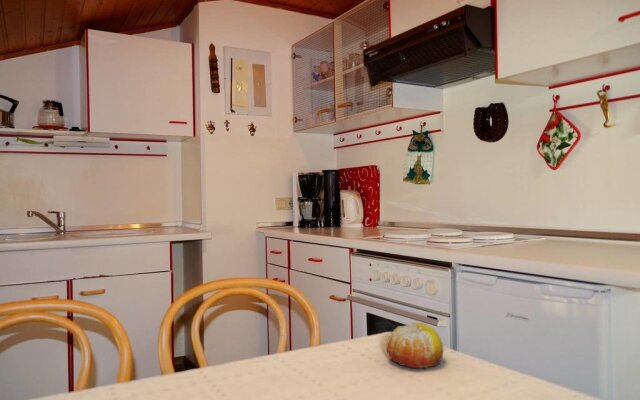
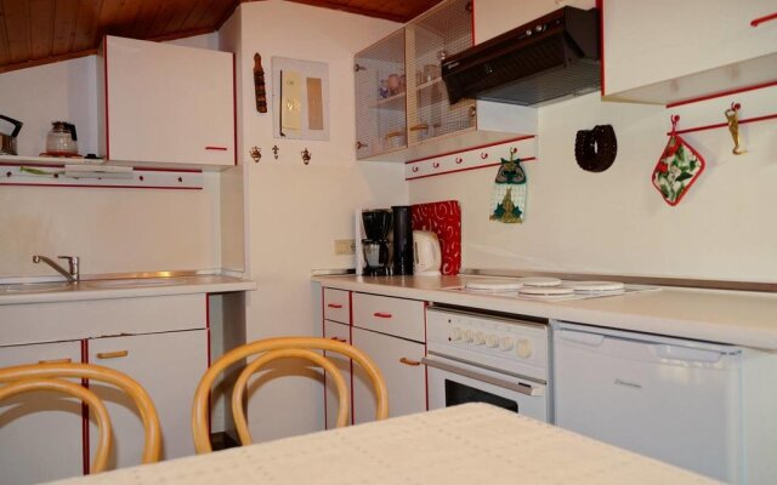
- fruit [385,322,444,369]
